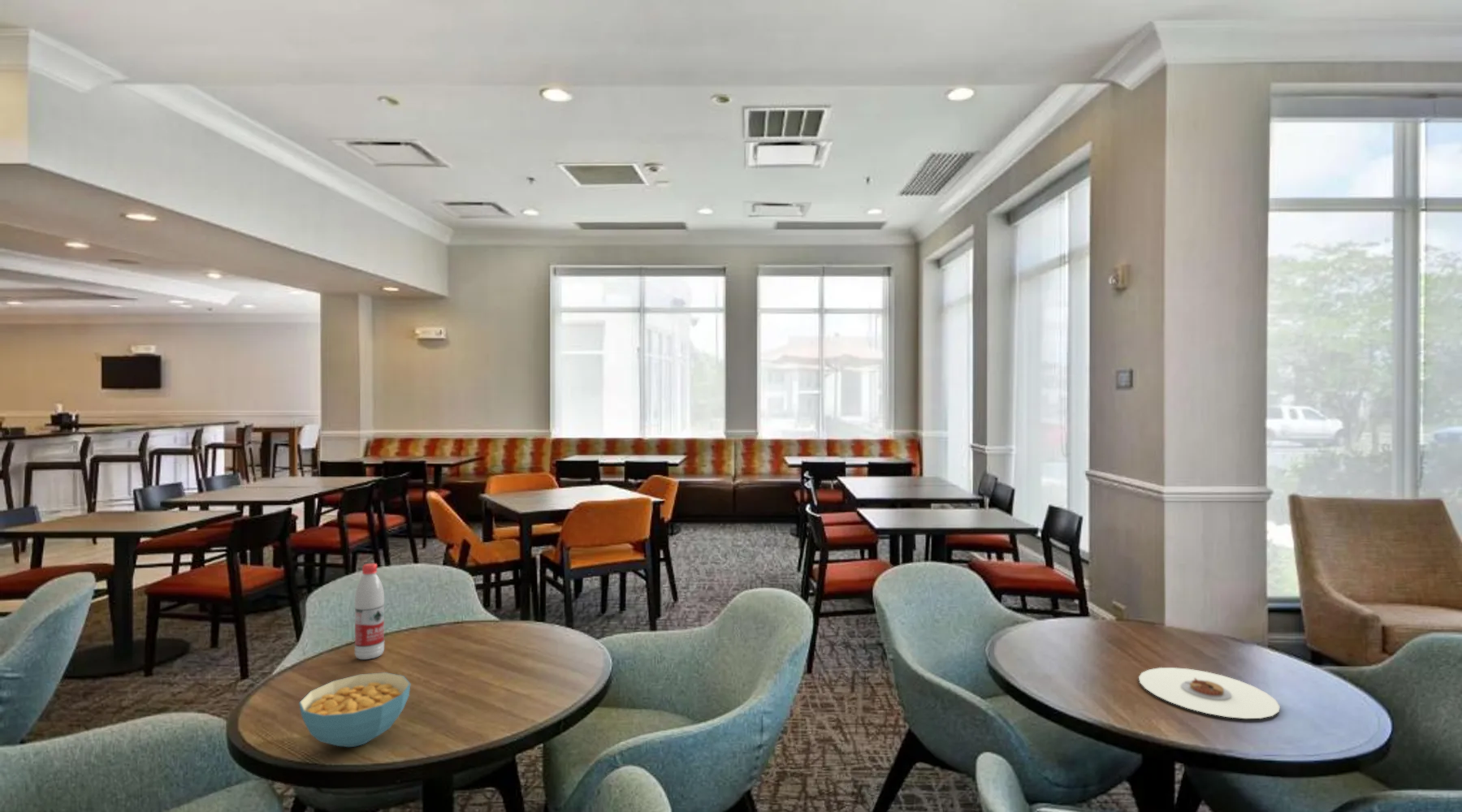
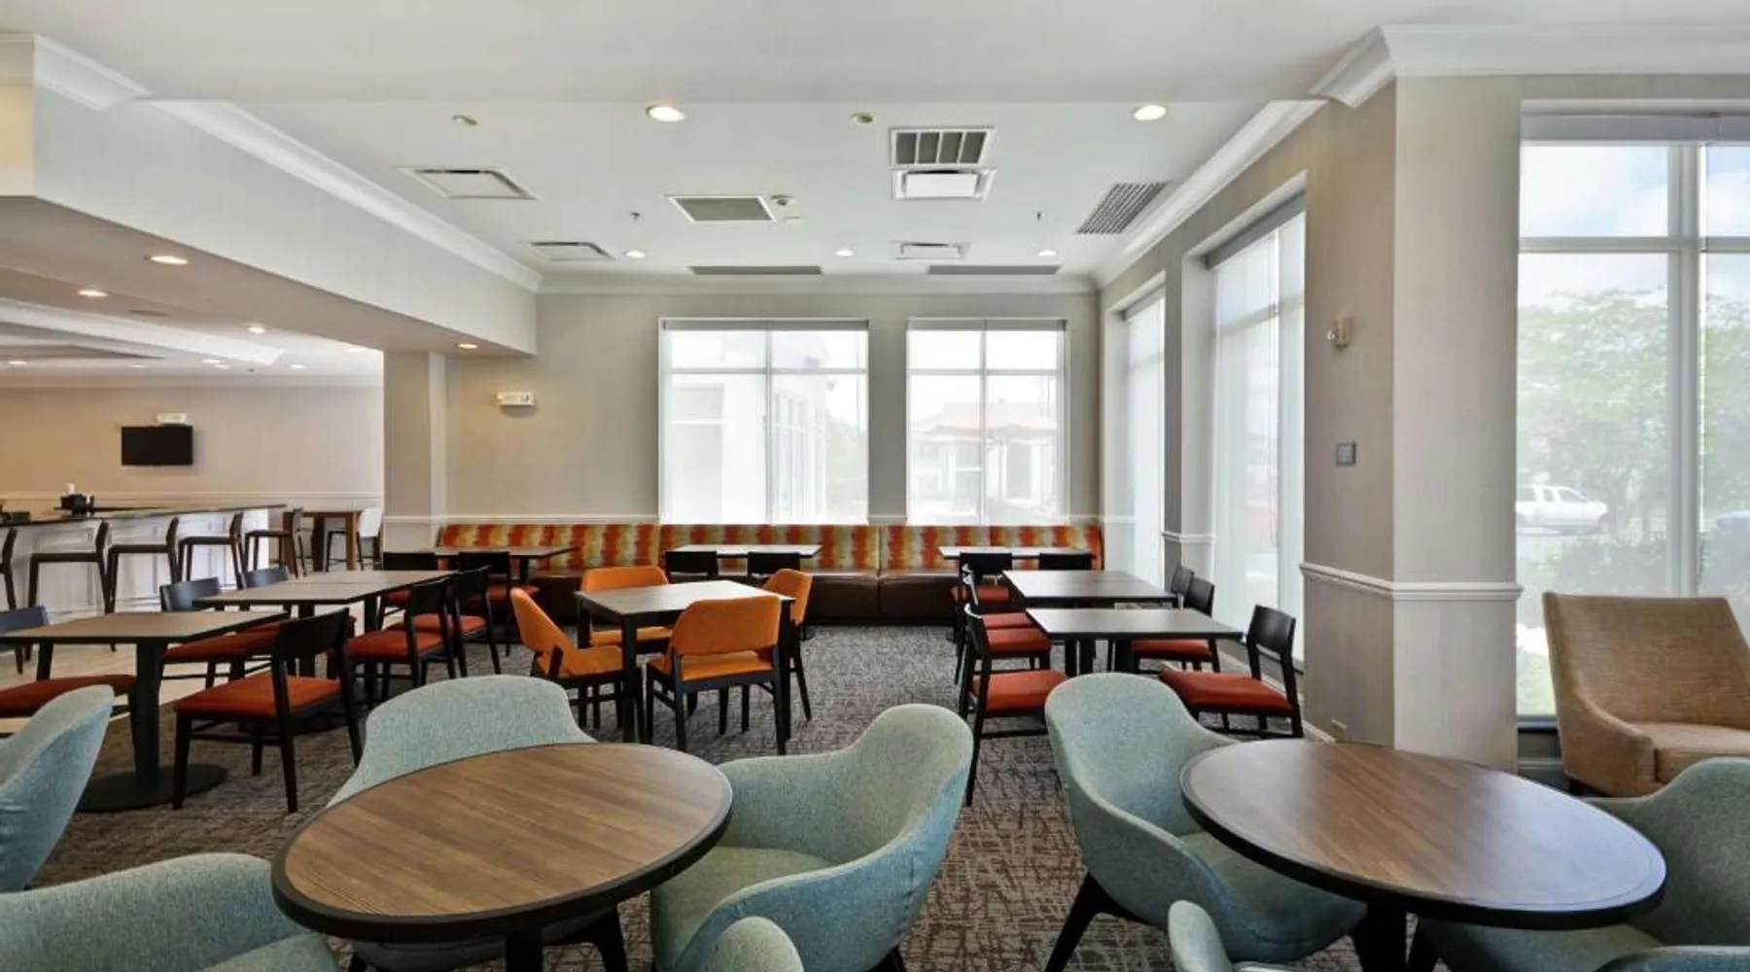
- plate [1138,667,1281,719]
- cereal bowl [298,672,411,748]
- water bottle [354,563,385,660]
